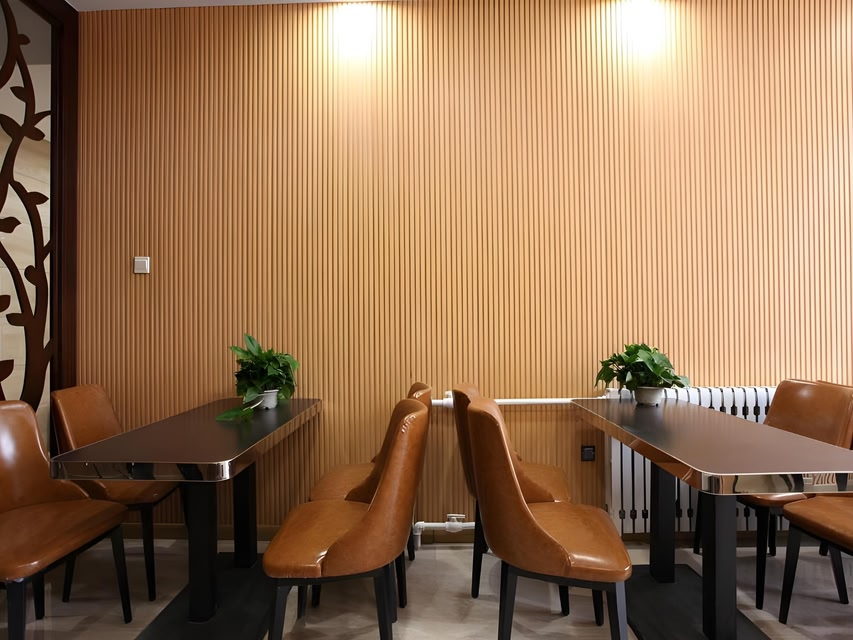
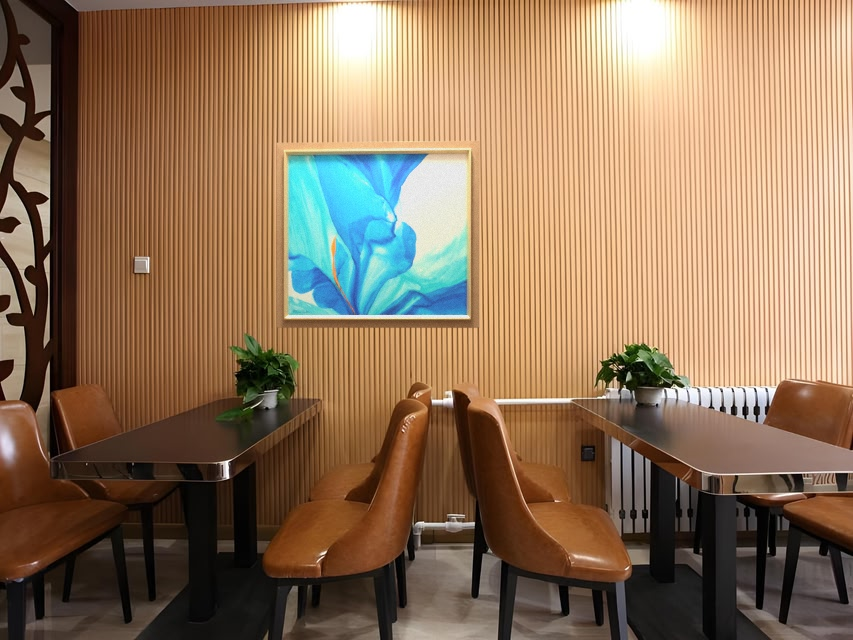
+ wall art [275,140,480,329]
